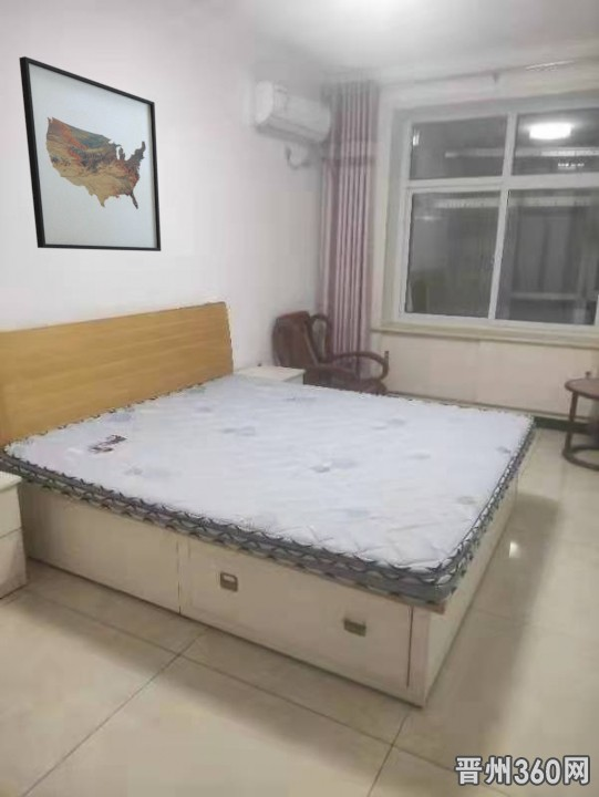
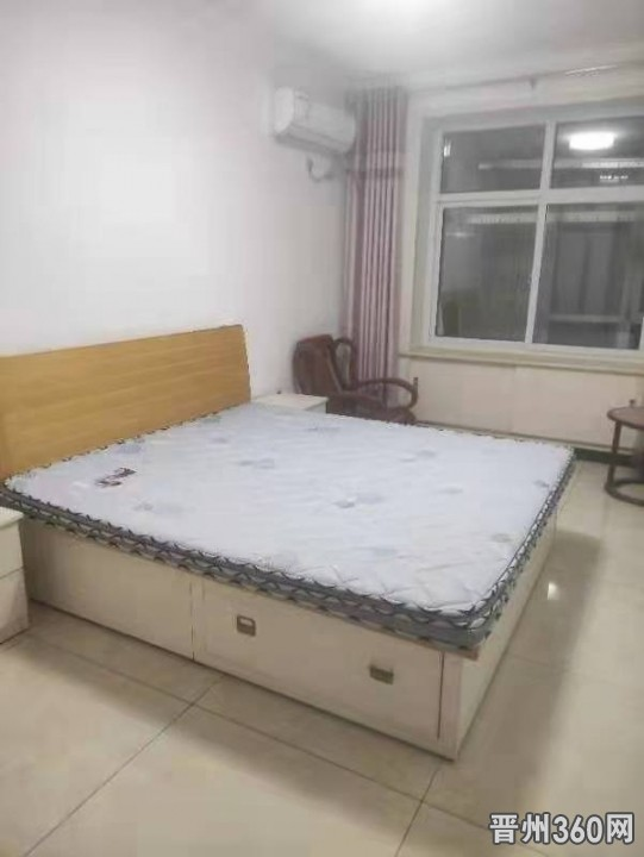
- wall art [18,55,162,252]
